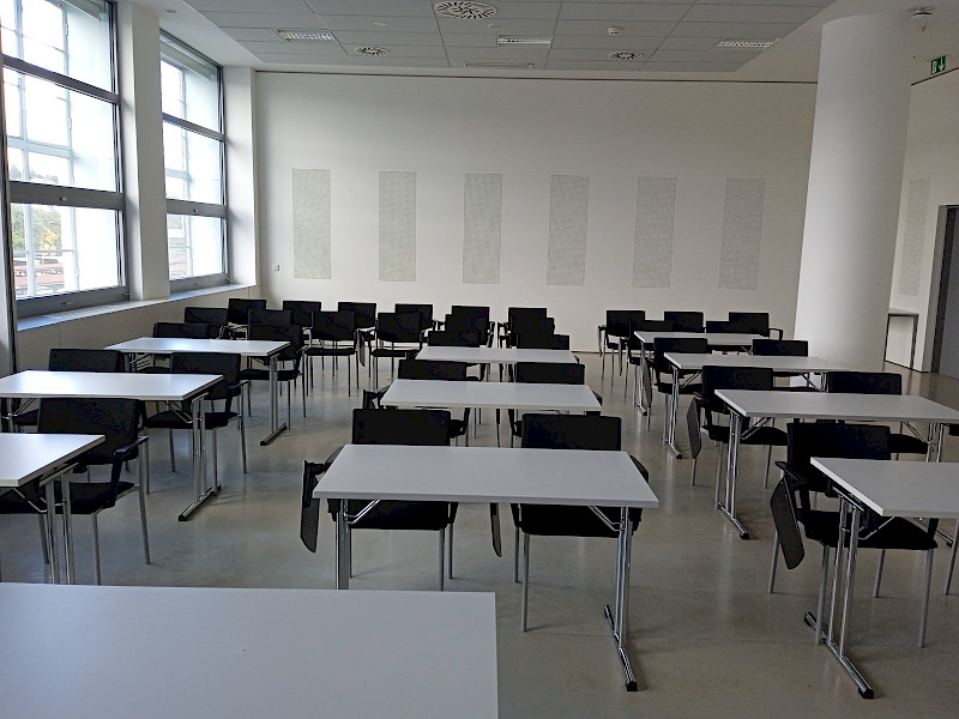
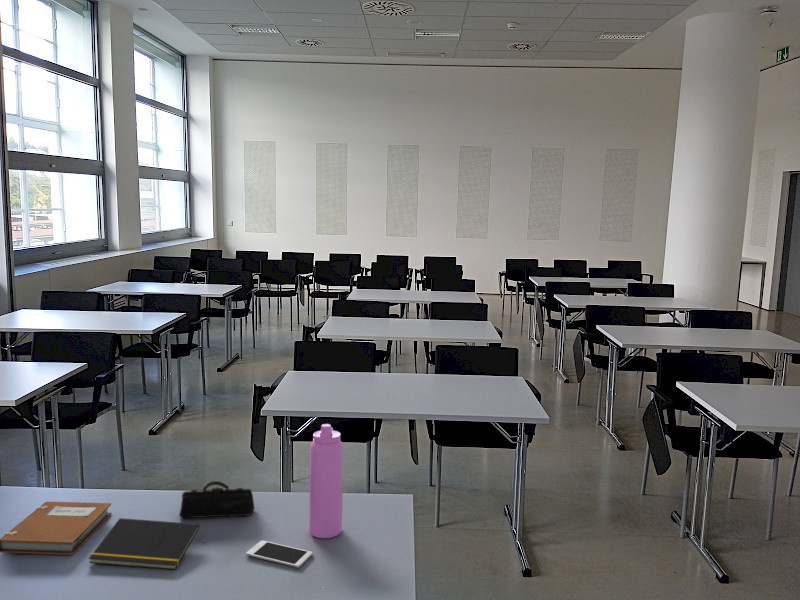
+ notepad [87,517,201,571]
+ pencil case [178,480,255,520]
+ water bottle [308,423,344,539]
+ cell phone [245,539,313,569]
+ notebook [0,501,112,556]
